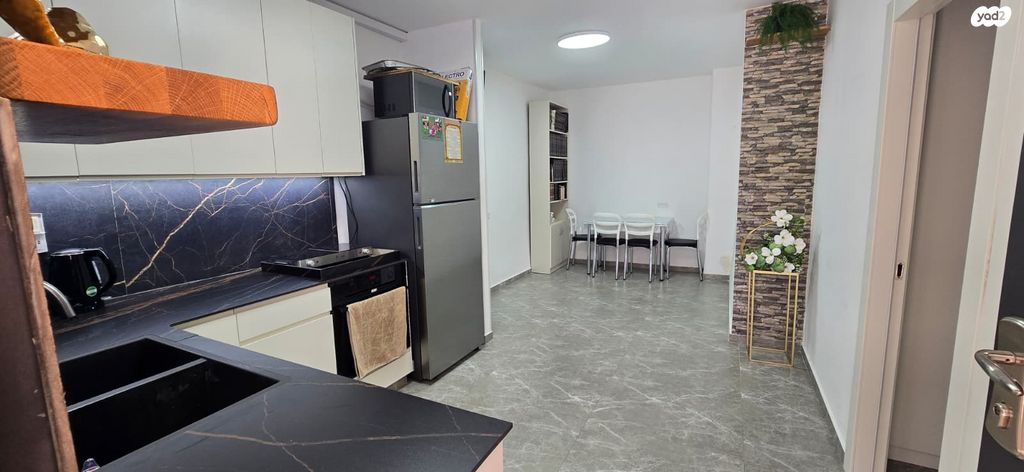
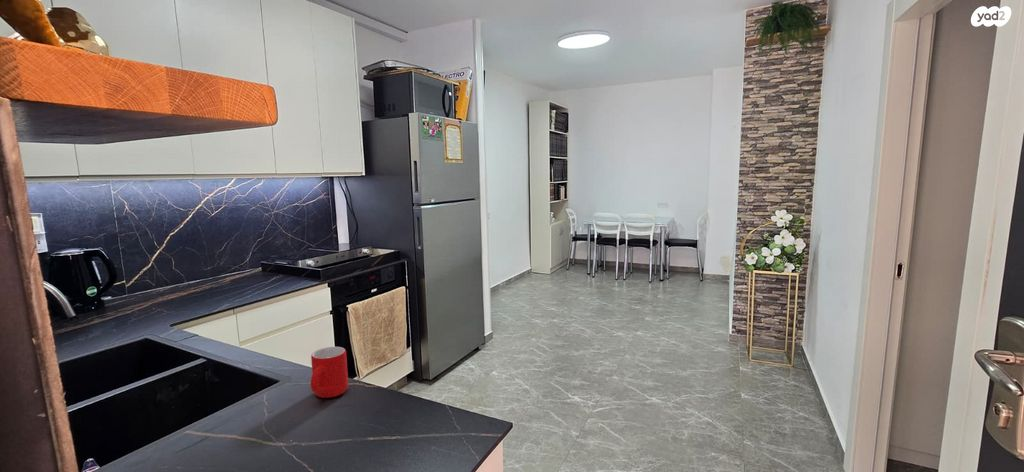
+ mug [310,346,349,399]
